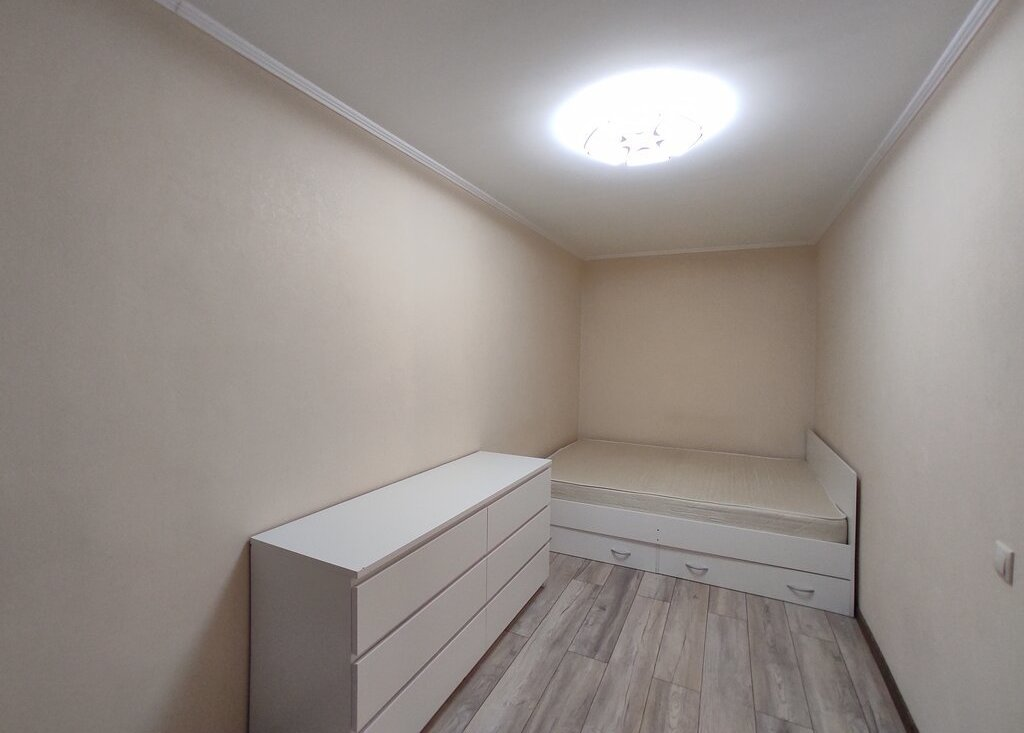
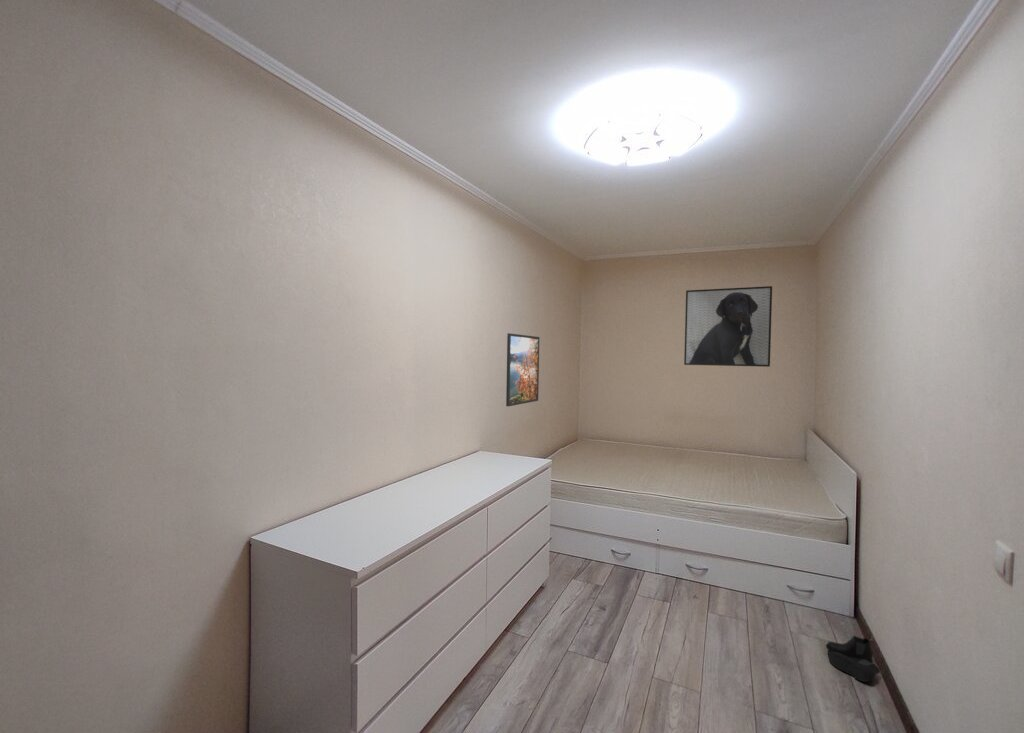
+ boots [825,632,884,683]
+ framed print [683,285,773,368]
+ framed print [505,332,540,407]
